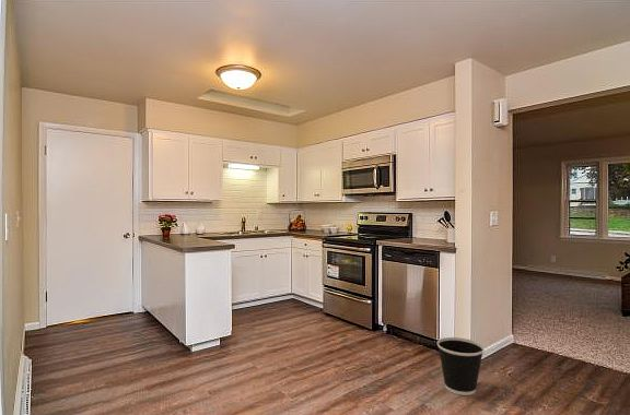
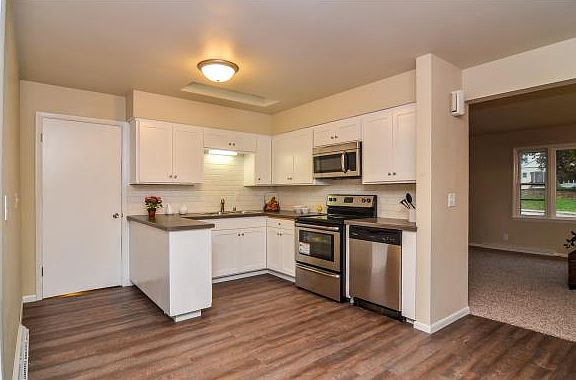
- wastebasket [436,336,486,396]
